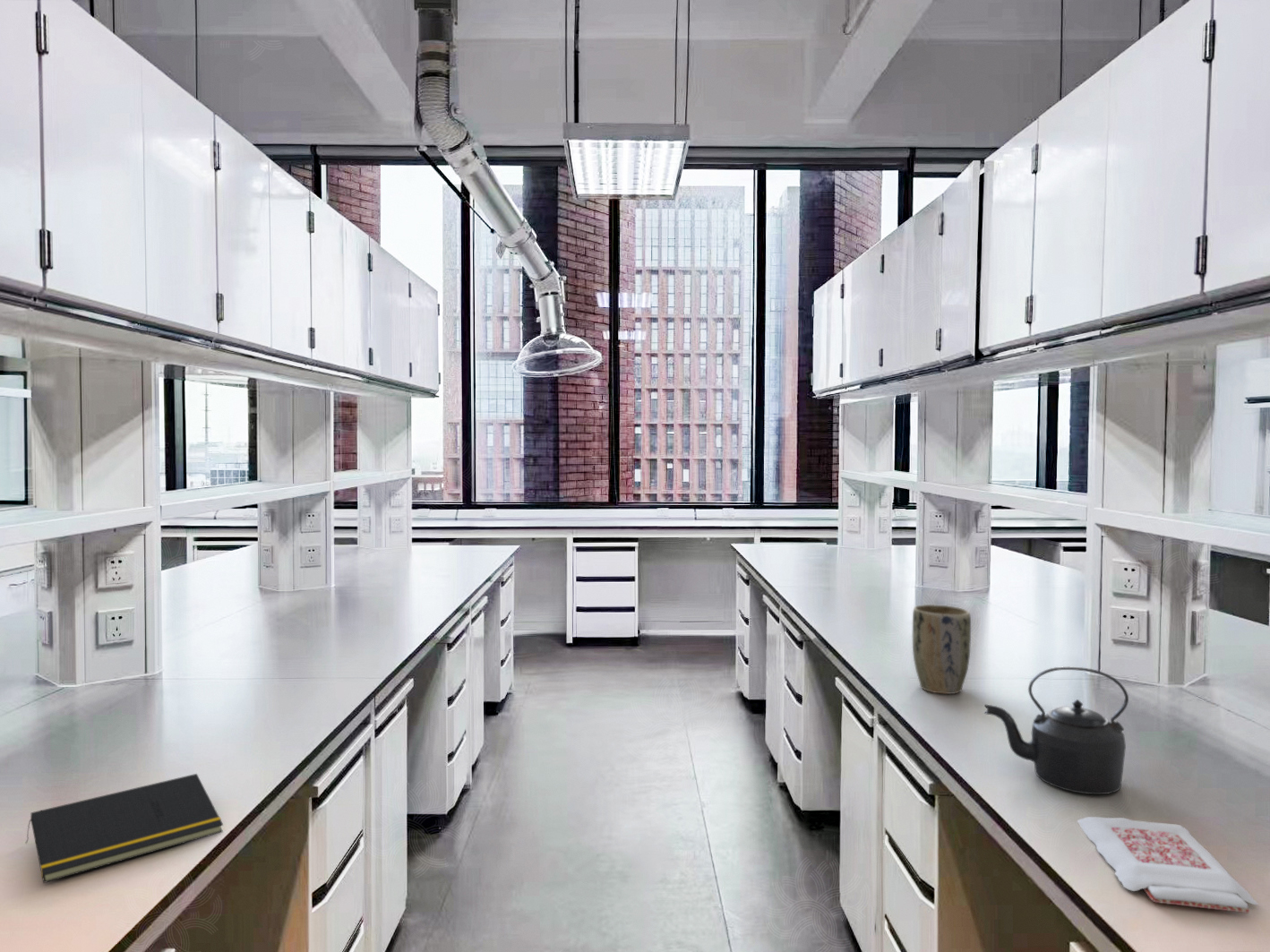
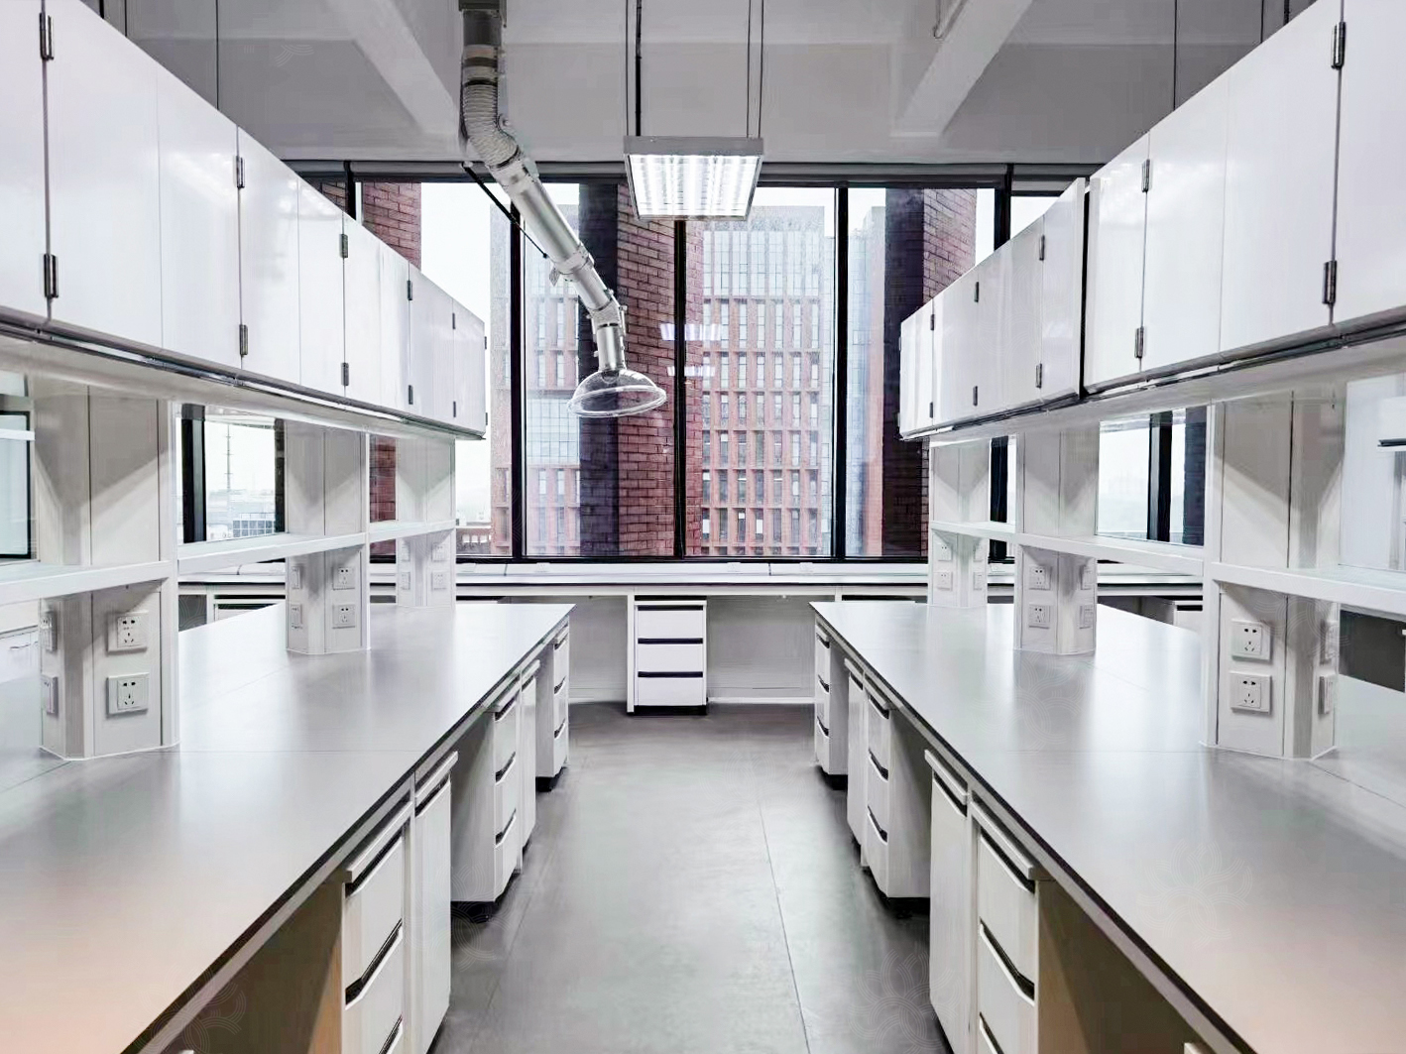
- pouch [1077,816,1259,914]
- plant pot [912,604,972,695]
- notepad [25,773,224,884]
- kettle [983,665,1129,795]
